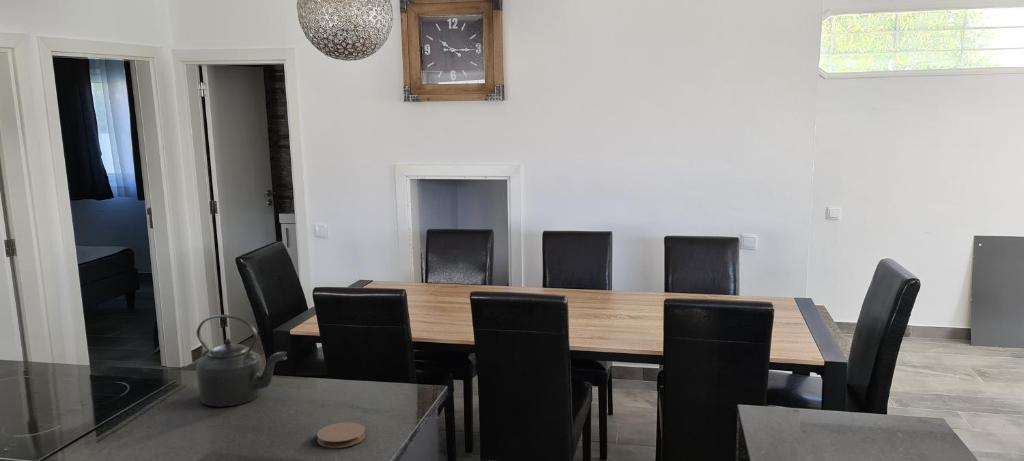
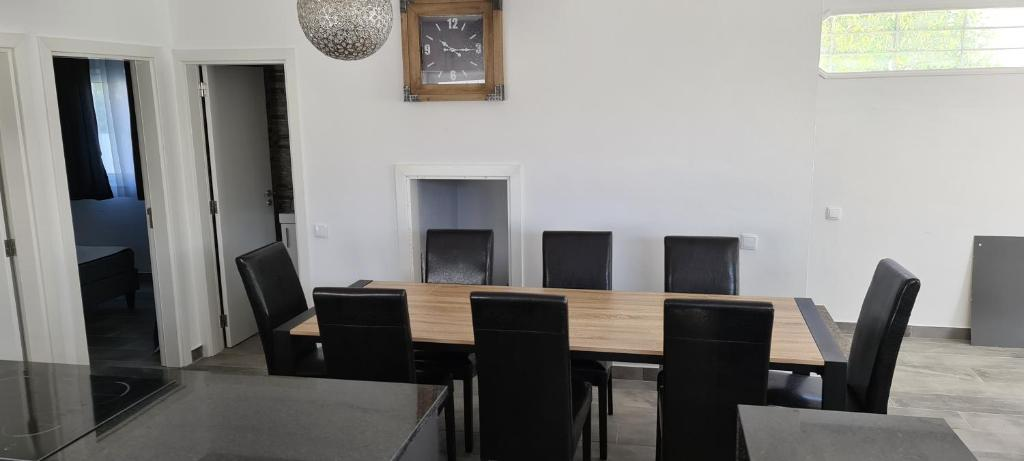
- coaster [316,421,366,449]
- kettle [195,314,288,407]
